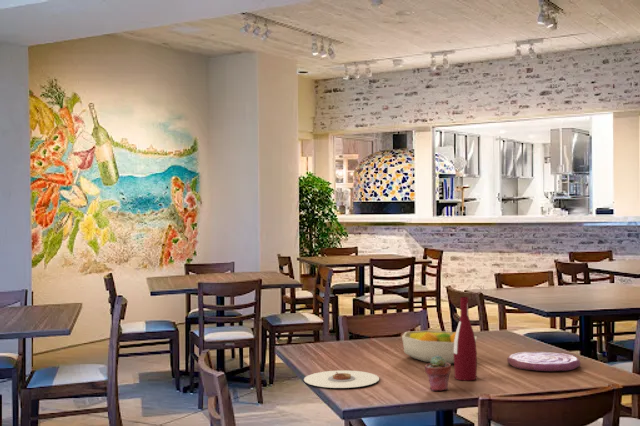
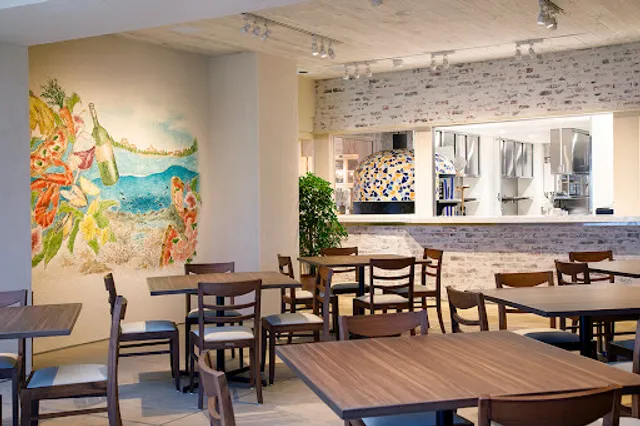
- potted succulent [424,356,452,392]
- fruit bowl [401,330,478,365]
- plate [303,369,380,389]
- alcohol [453,296,478,381]
- plate [506,351,581,372]
